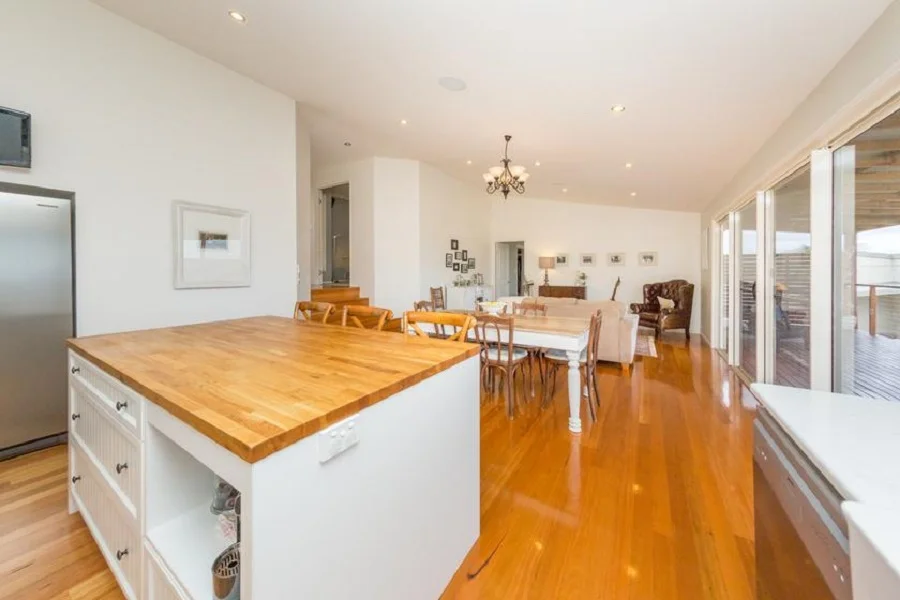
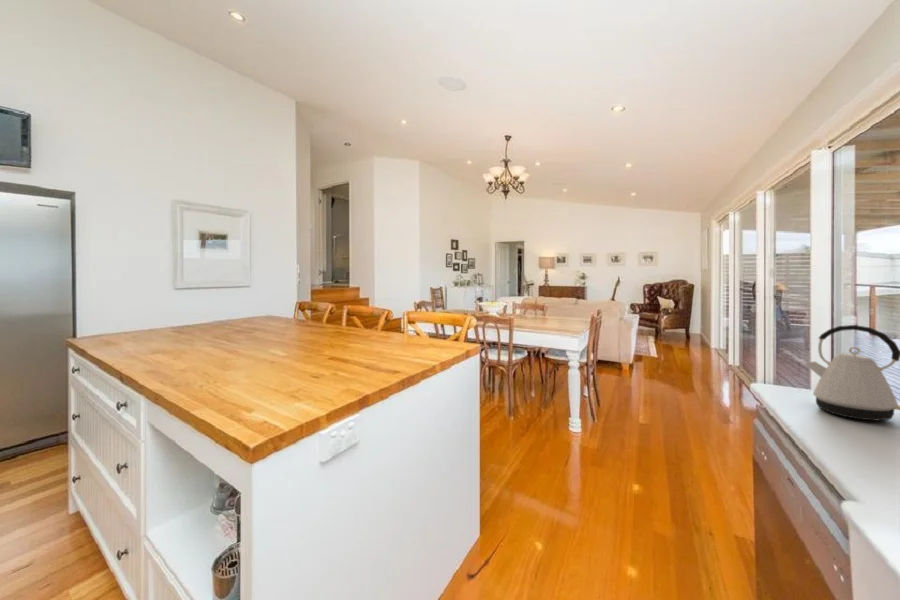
+ kettle [804,324,900,422]
